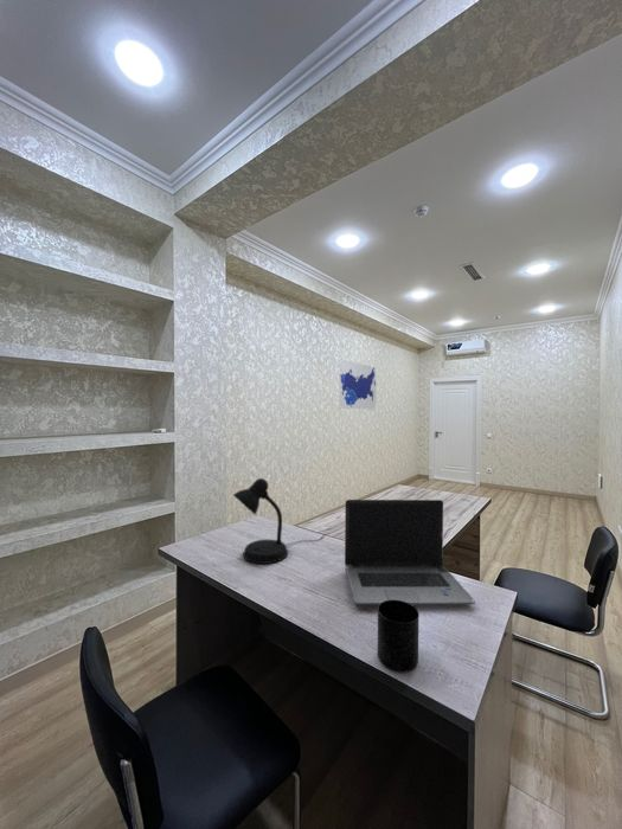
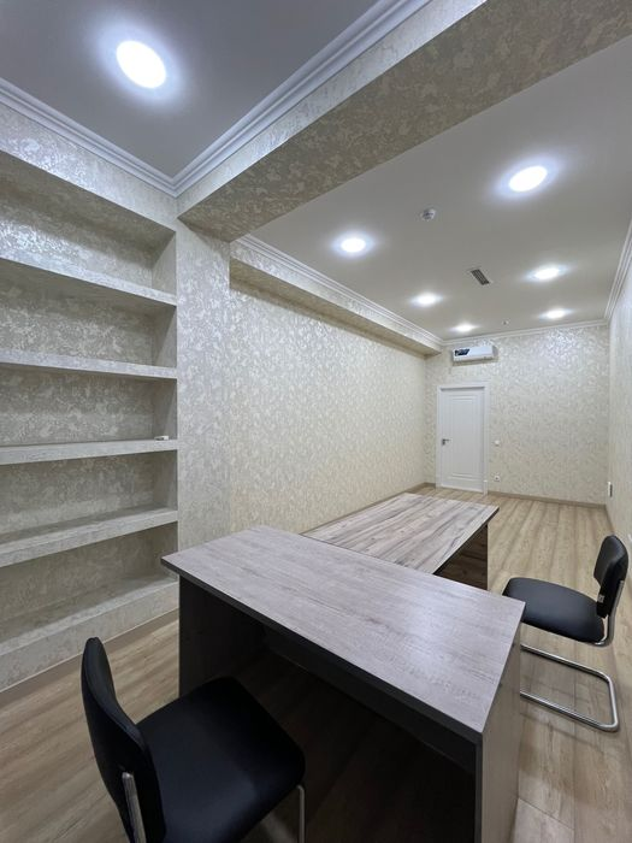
- laptop computer [344,499,476,605]
- desk lamp [232,477,326,565]
- map [338,359,377,410]
- mug [377,600,421,673]
